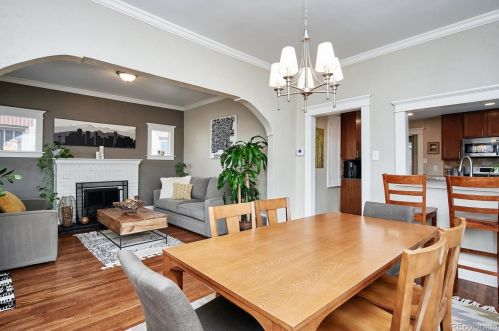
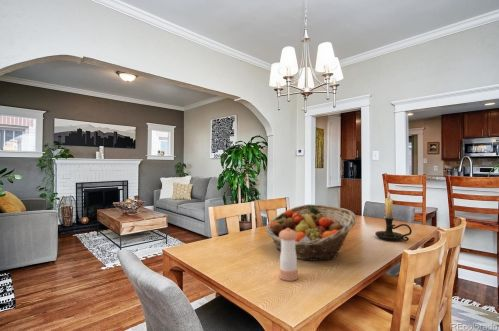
+ candle holder [374,191,413,242]
+ pepper shaker [278,228,299,282]
+ fruit basket [265,203,357,262]
